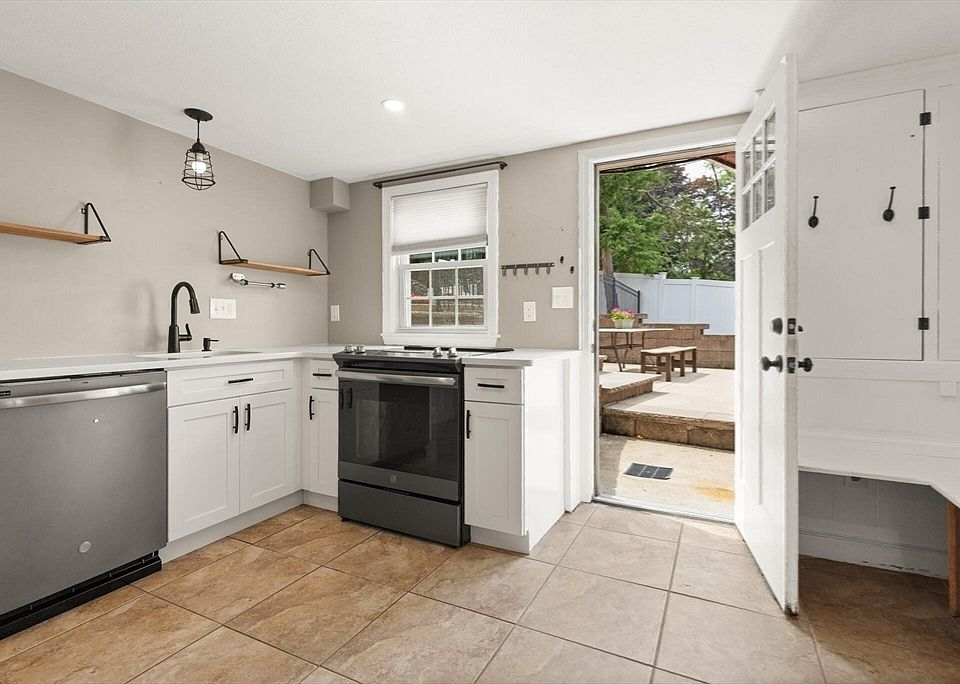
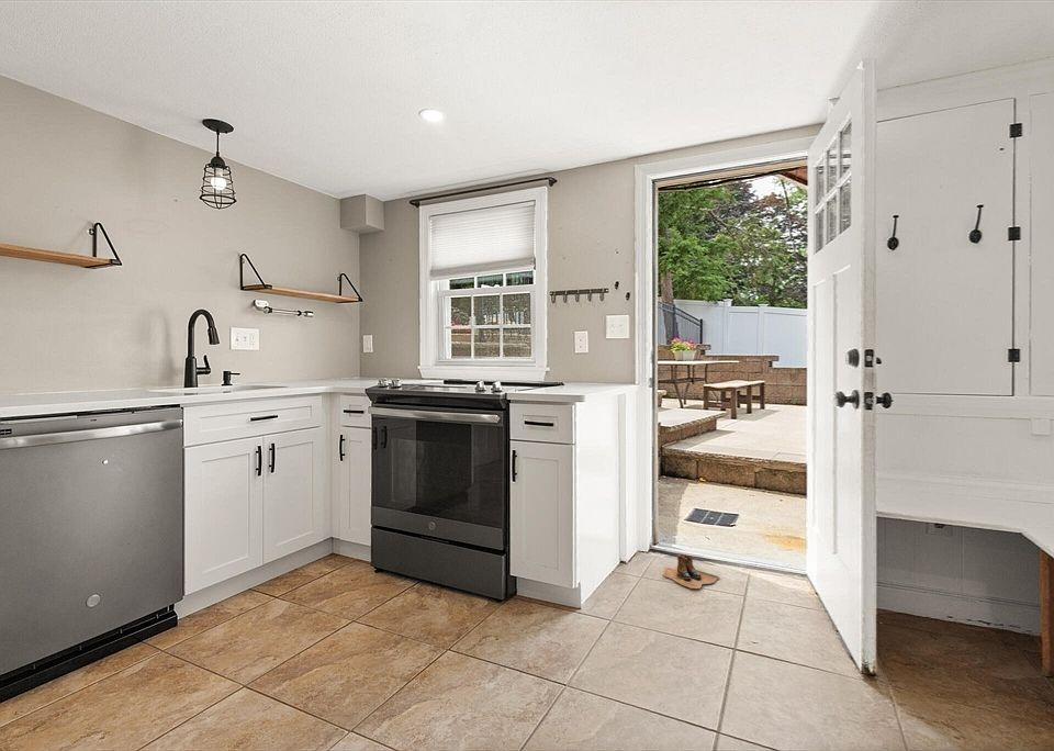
+ boots [662,553,721,590]
